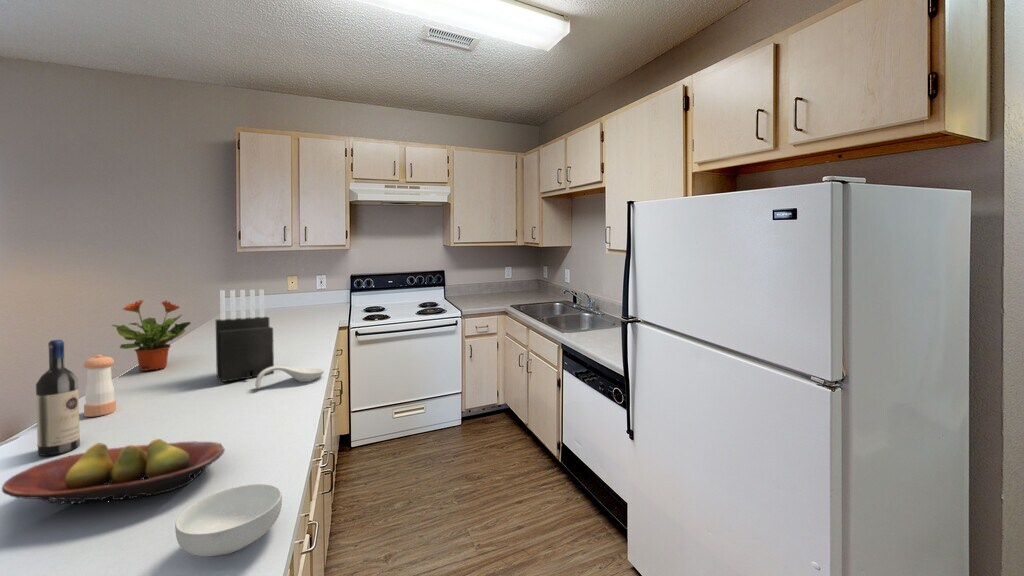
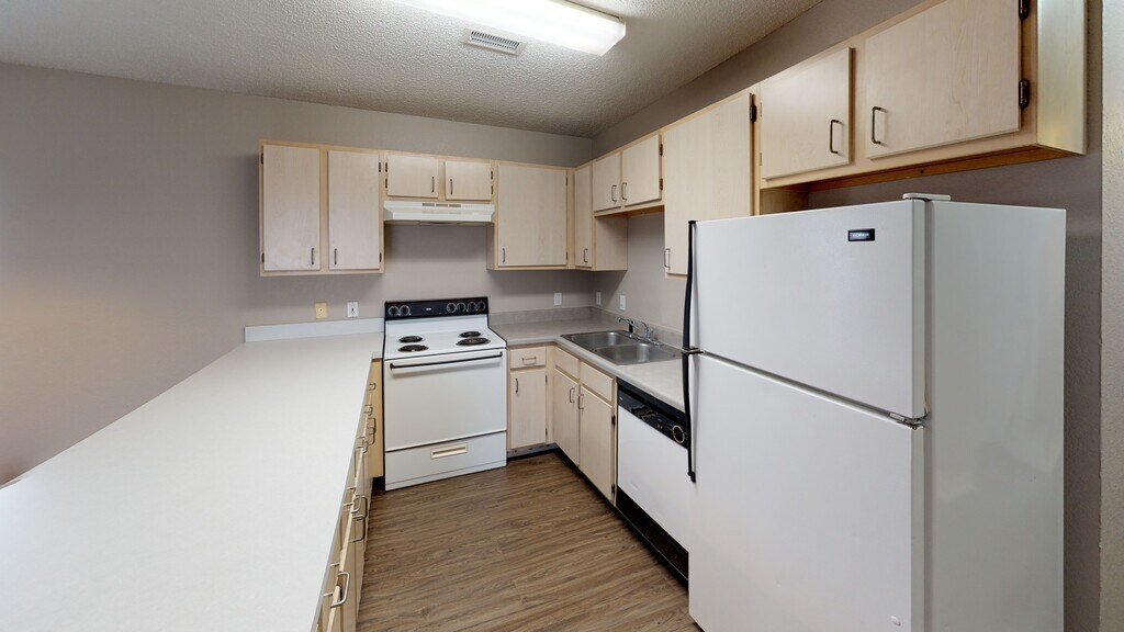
- cereal bowl [174,483,283,557]
- pepper shaker [82,354,117,418]
- knife block [215,289,275,383]
- fruit bowl [1,438,226,505]
- spoon rest [254,365,325,389]
- potted plant [110,299,192,372]
- wine bottle [35,339,81,457]
